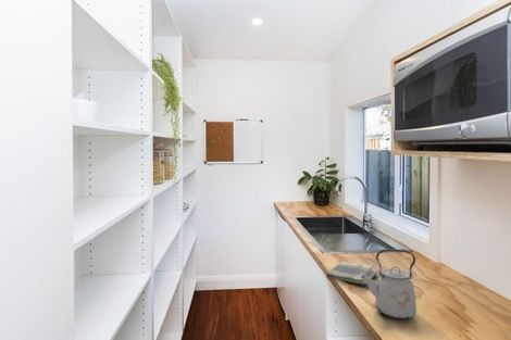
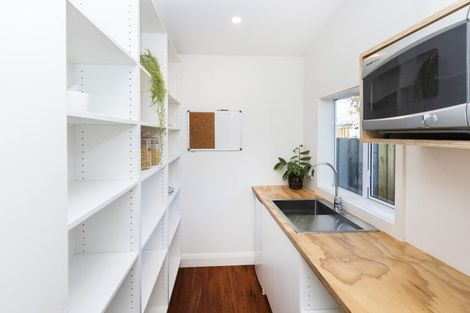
- dish towel [325,262,378,287]
- kettle [361,248,417,320]
